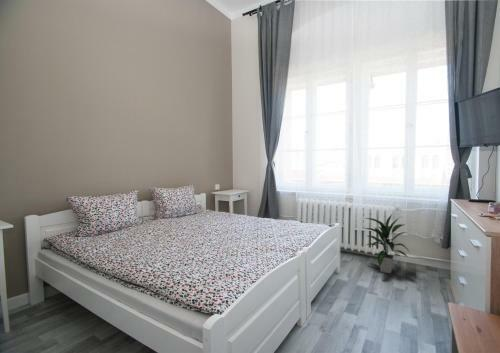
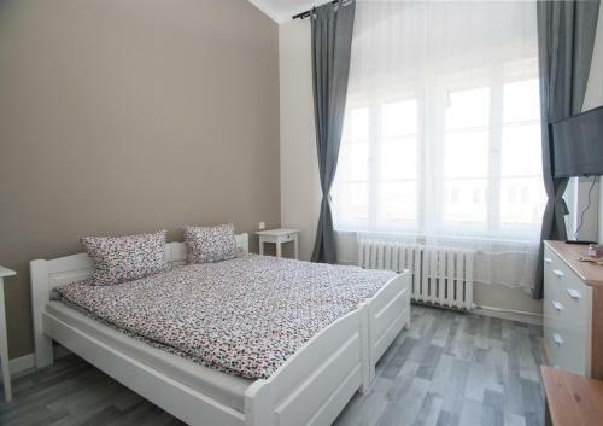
- indoor plant [363,213,410,275]
